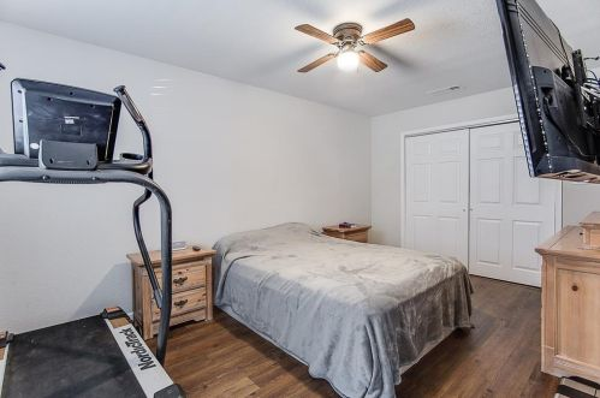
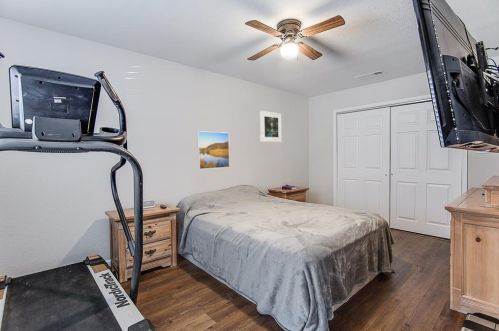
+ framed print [259,110,283,143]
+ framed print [196,130,231,170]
